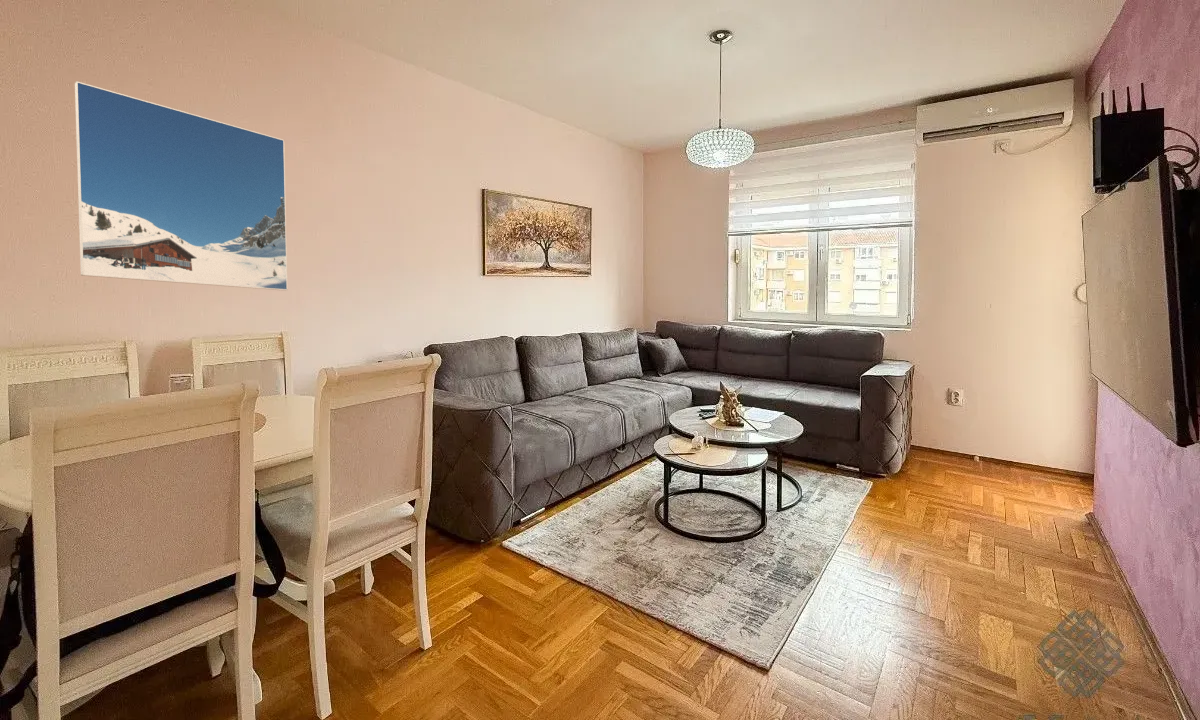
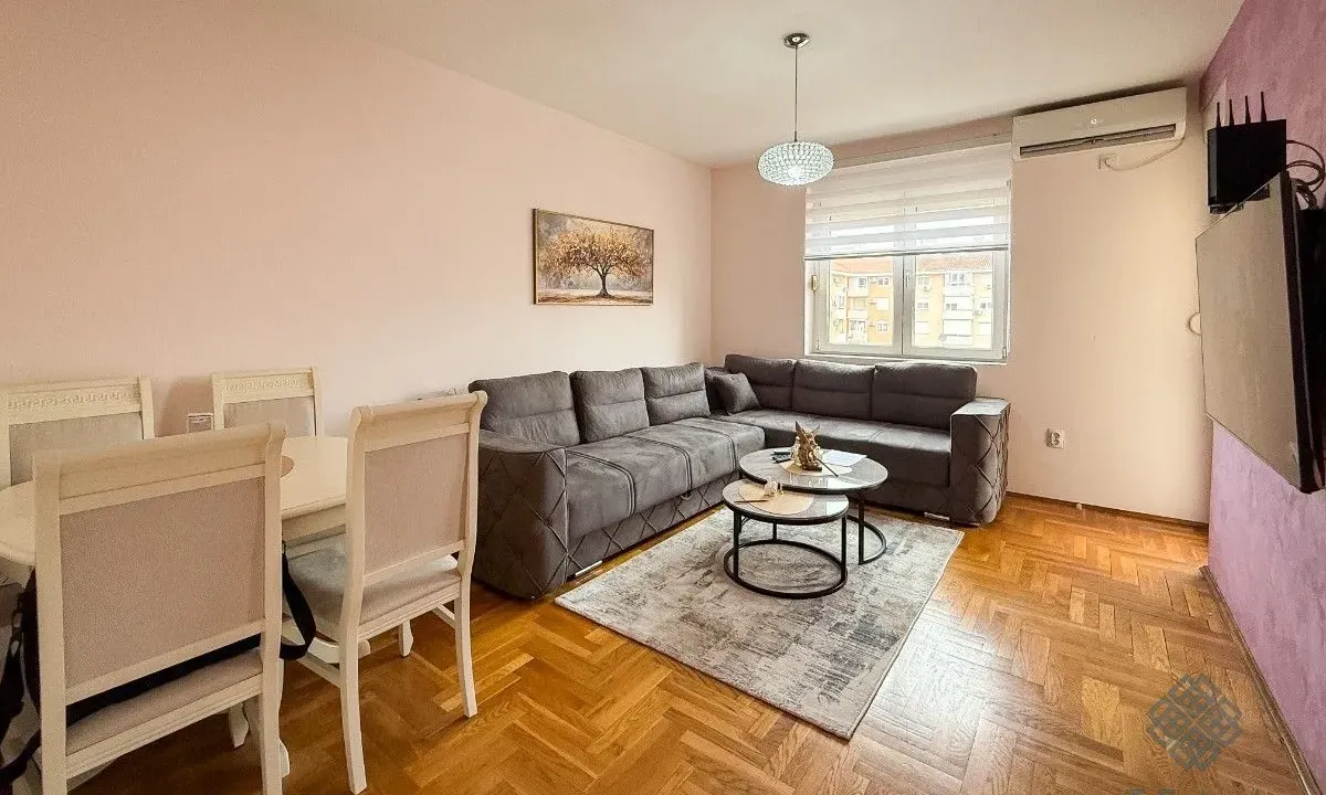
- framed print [74,80,289,292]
